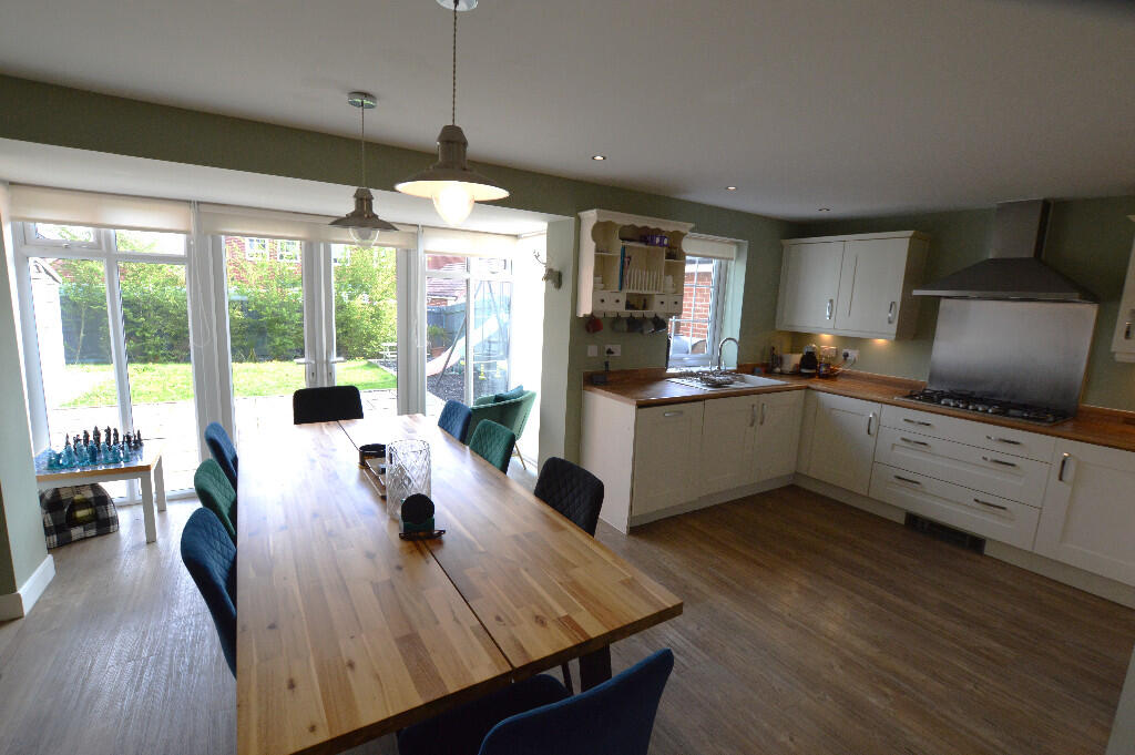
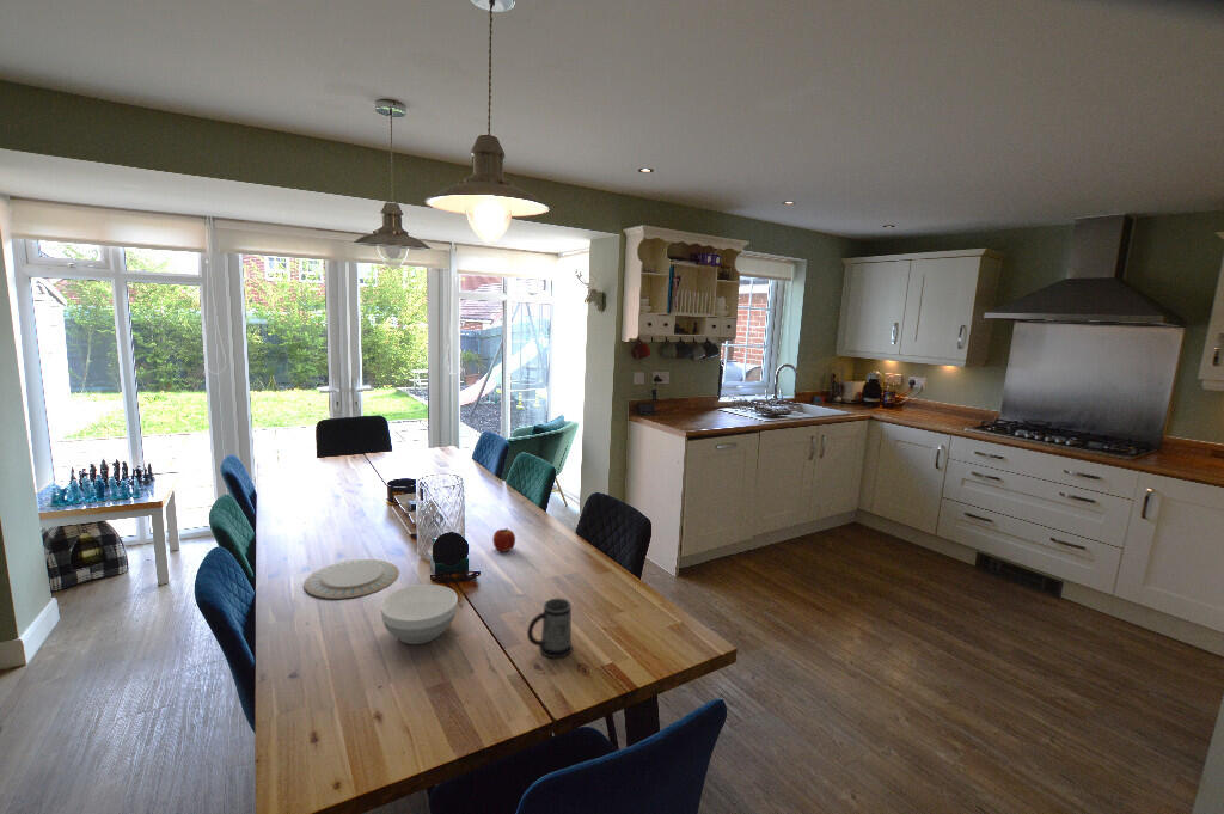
+ chinaware [302,558,400,600]
+ fruit [491,527,516,552]
+ bowl [380,583,459,645]
+ mug [526,598,574,659]
